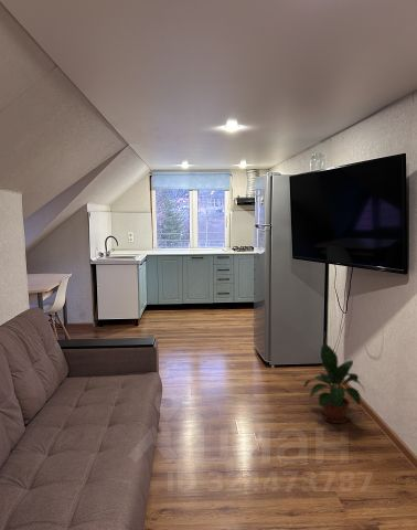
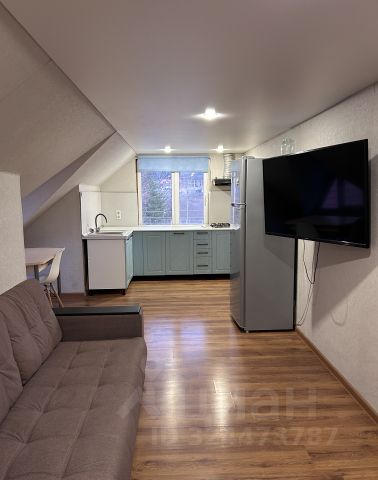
- potted plant [303,343,367,424]
